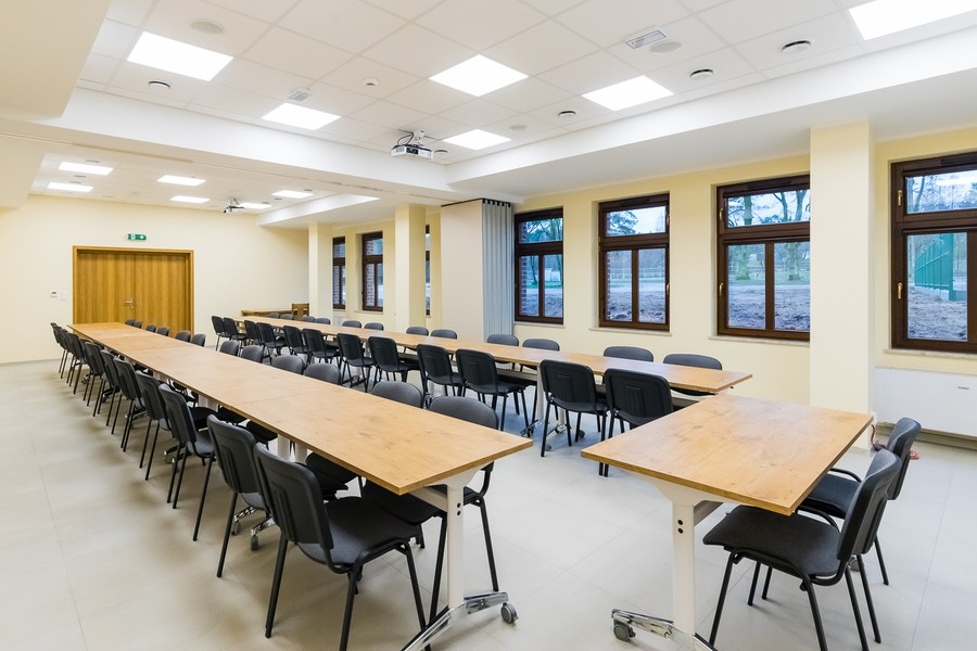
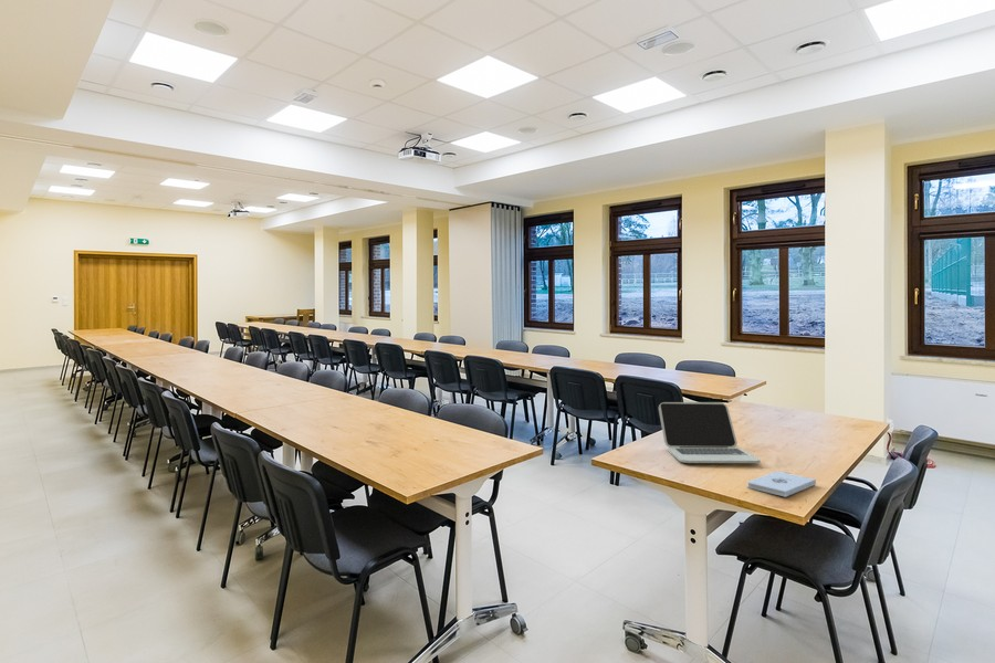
+ notepad [746,471,817,498]
+ laptop [658,401,761,464]
